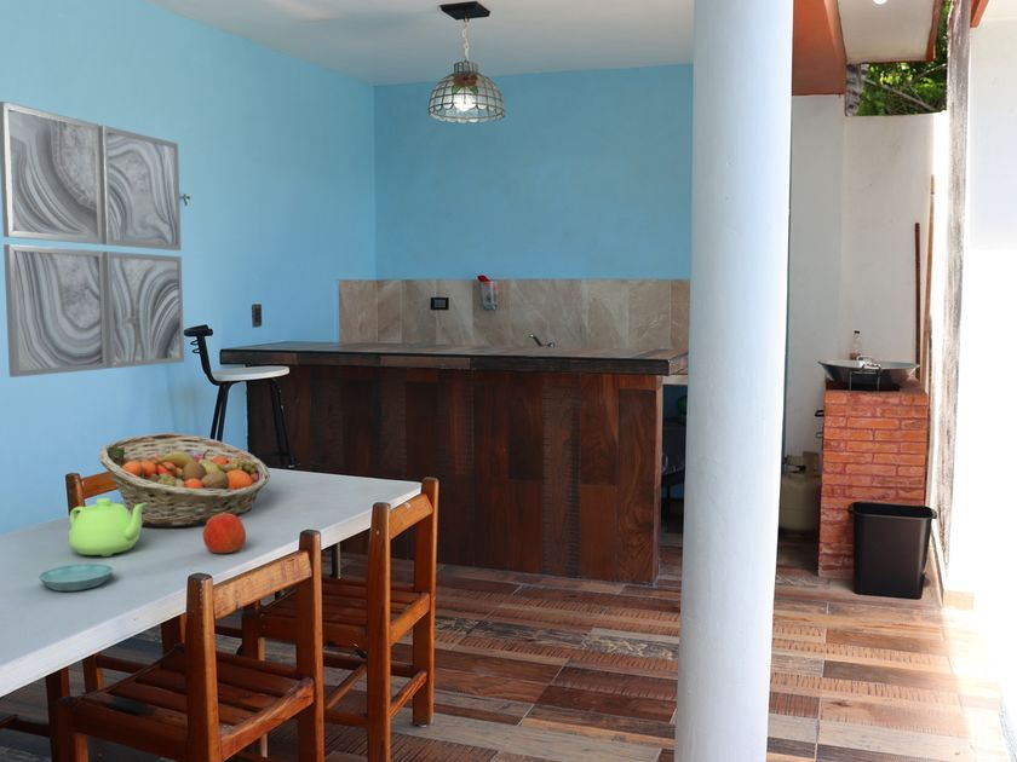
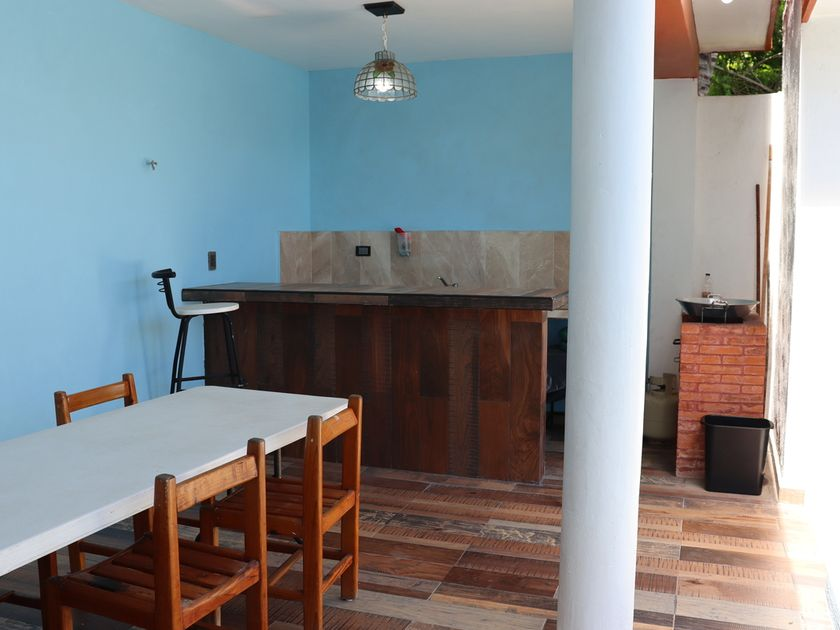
- teapot [68,497,146,558]
- wall art [0,100,185,379]
- saucer [38,562,115,593]
- apple [202,513,247,554]
- fruit basket [98,432,271,527]
